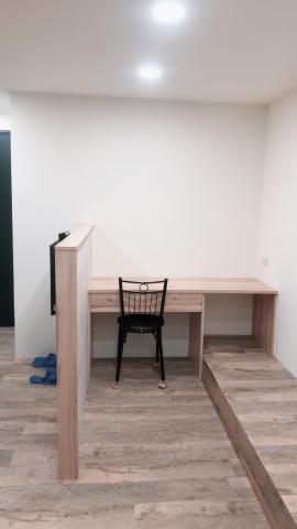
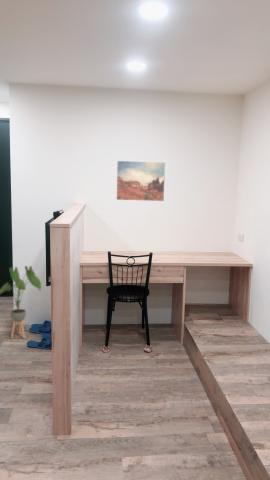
+ wall art [116,160,166,202]
+ house plant [0,265,42,340]
